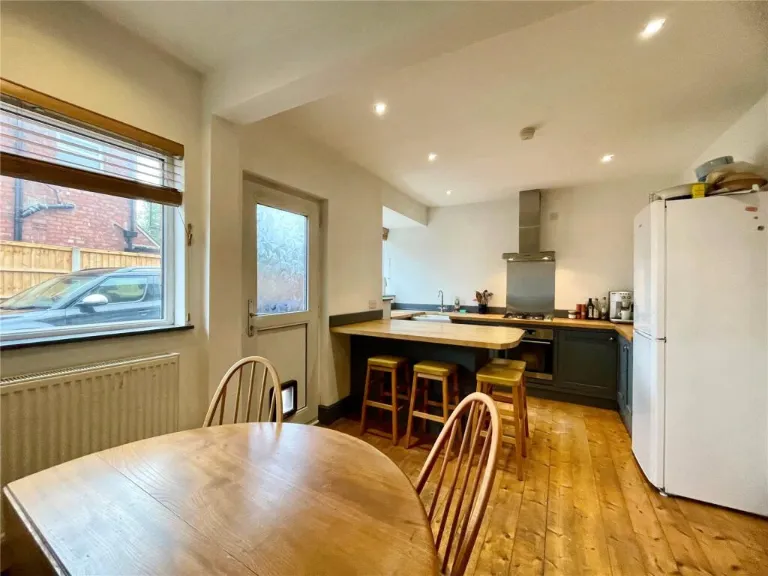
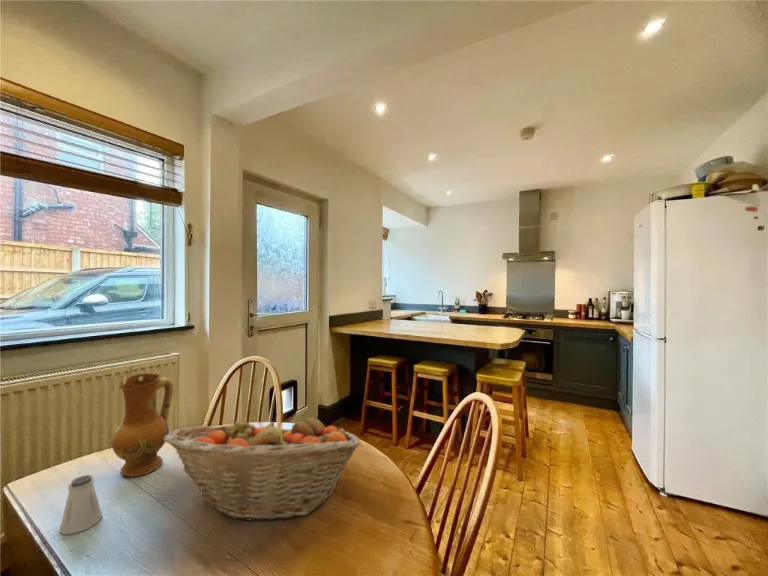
+ saltshaker [59,474,103,535]
+ fruit basket [164,412,362,522]
+ ceramic jug [111,372,174,478]
